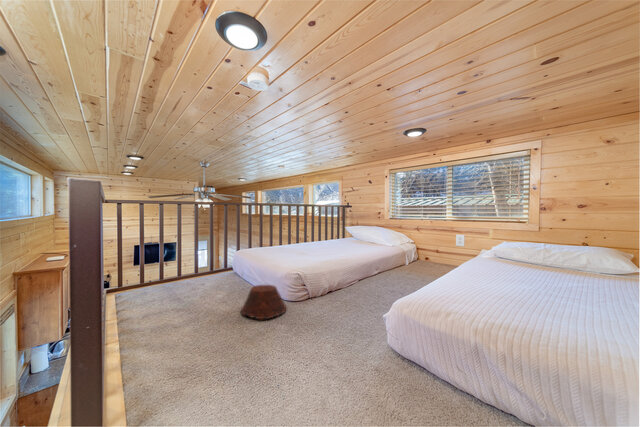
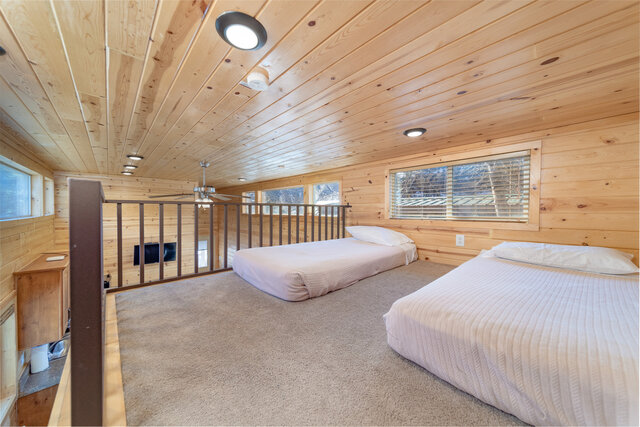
- woven basket [240,284,288,320]
